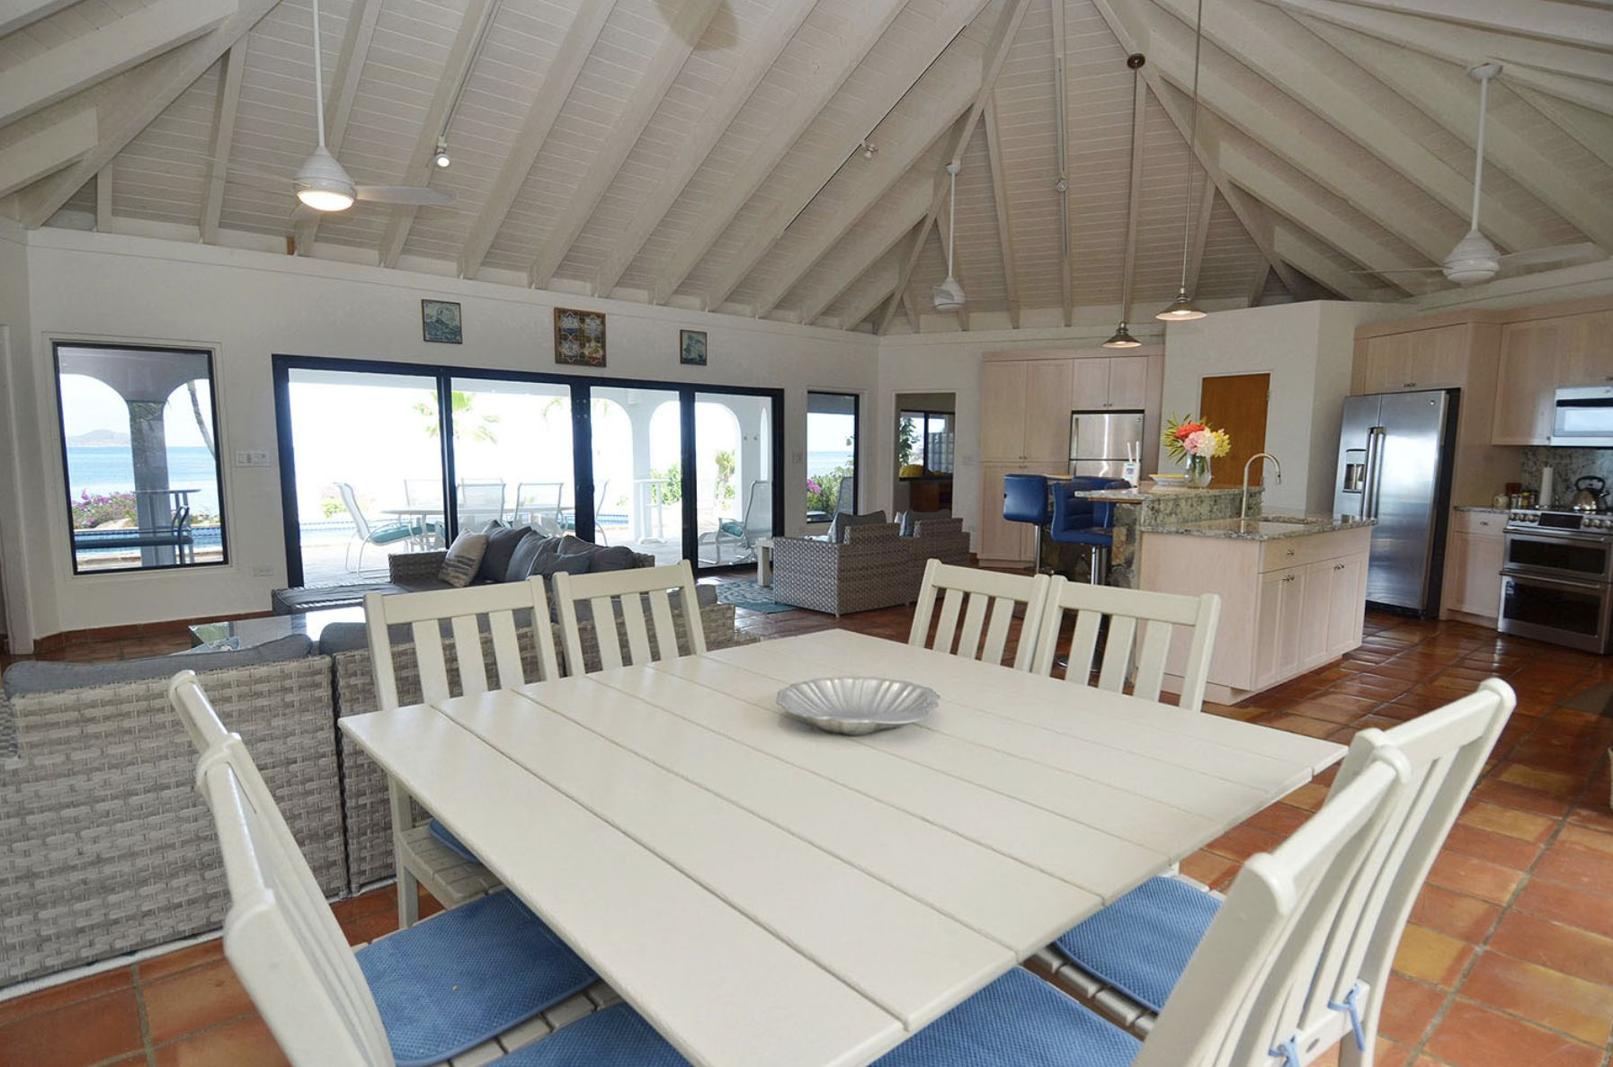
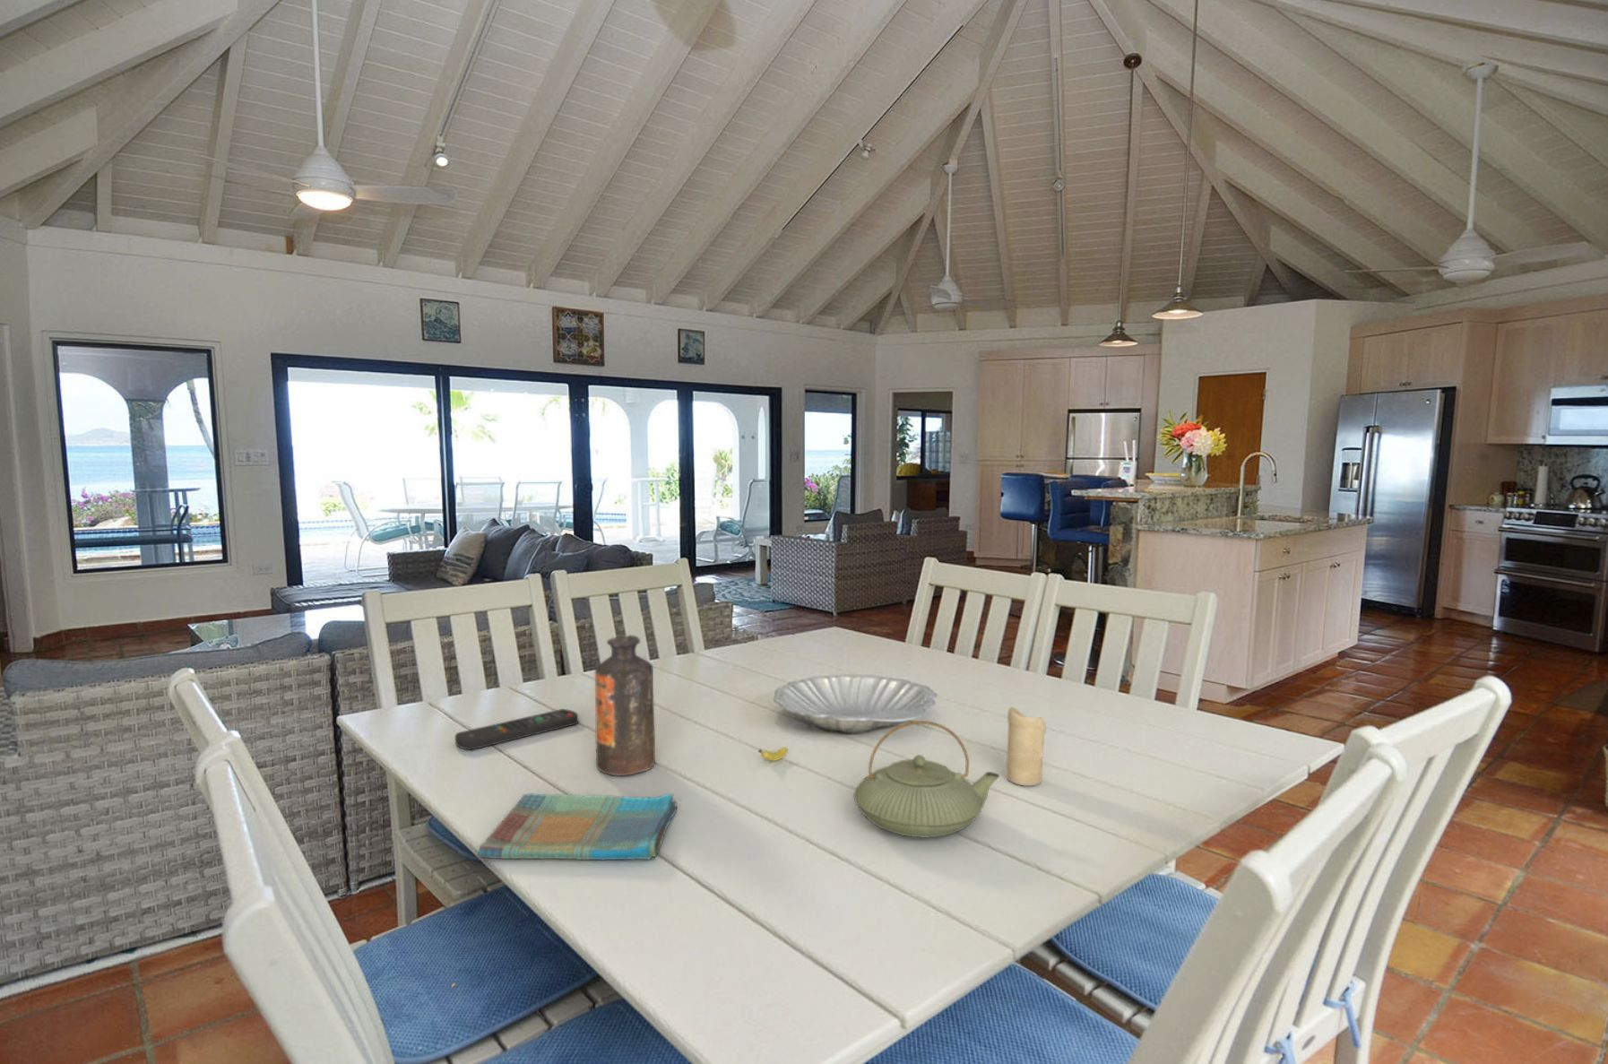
+ bottle [594,634,656,777]
+ dish towel [477,792,678,861]
+ remote control [455,708,580,752]
+ candle [1006,707,1047,787]
+ teapot [853,720,1001,838]
+ fruit [758,746,789,762]
